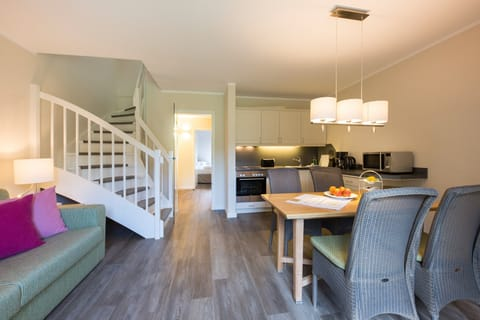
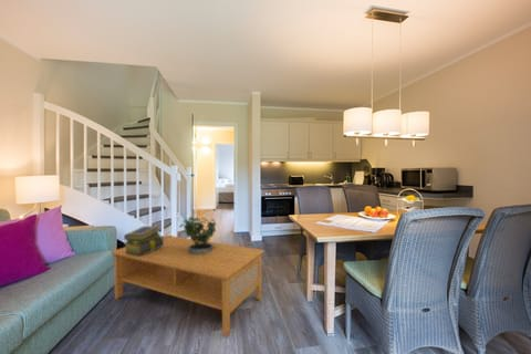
+ coffee table [110,235,266,339]
+ stack of books [123,225,164,257]
+ potted plant [178,216,217,256]
